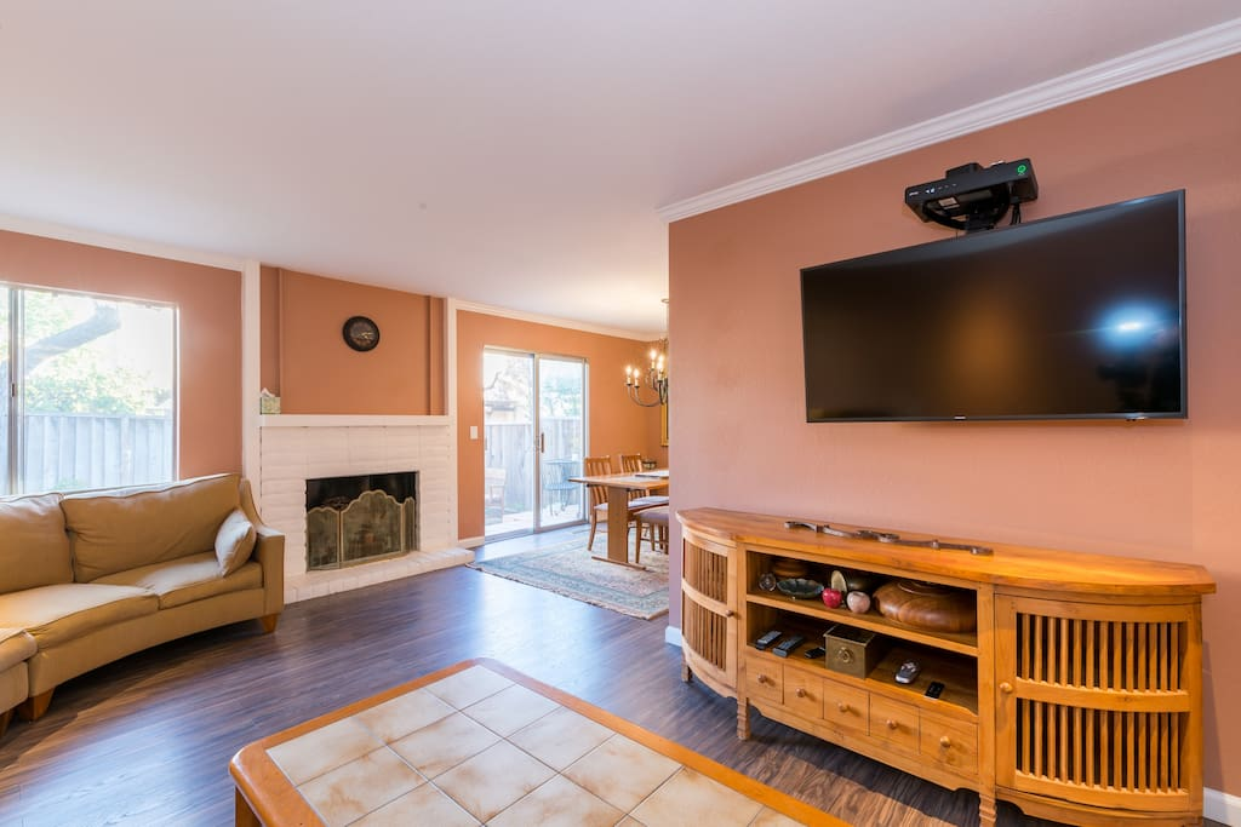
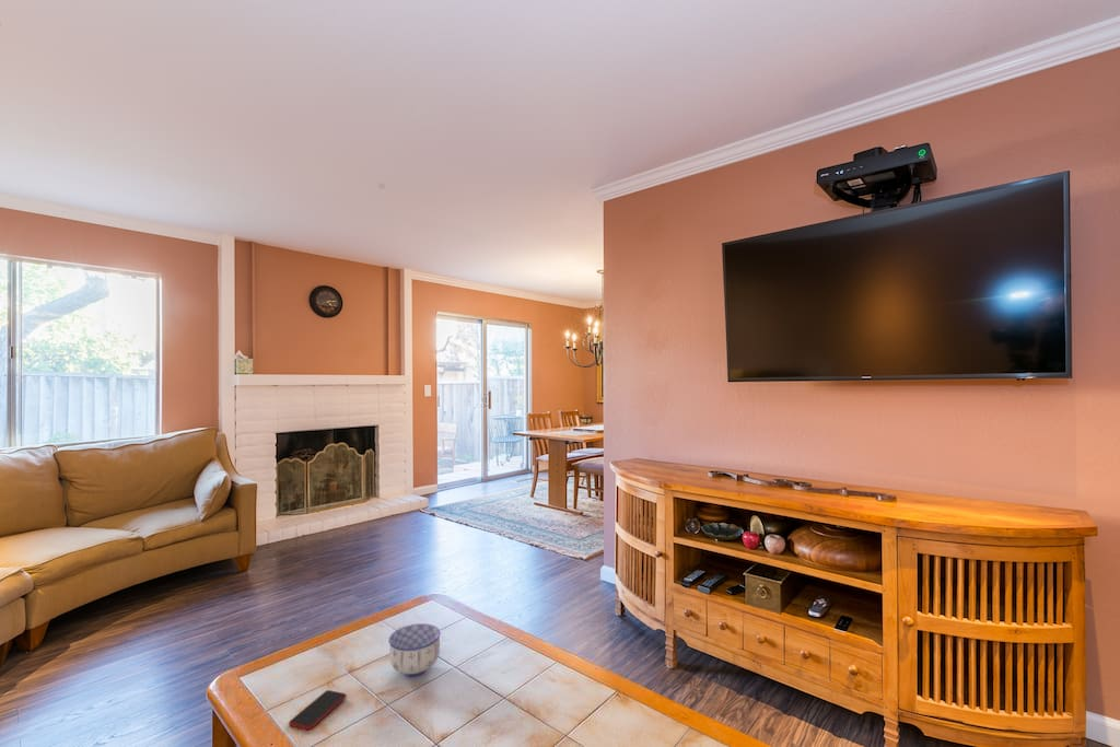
+ smartphone [288,689,348,731]
+ bowl [388,622,442,677]
